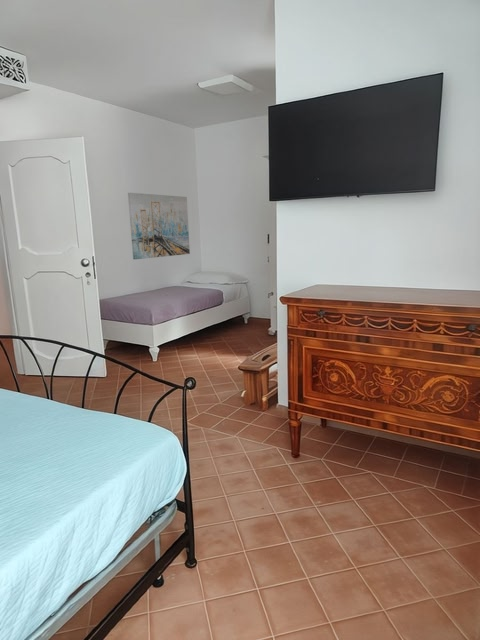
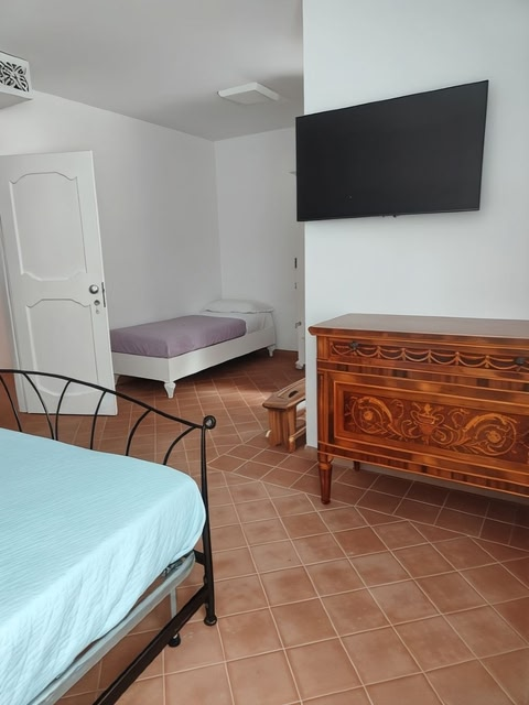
- wall art [127,192,191,260]
